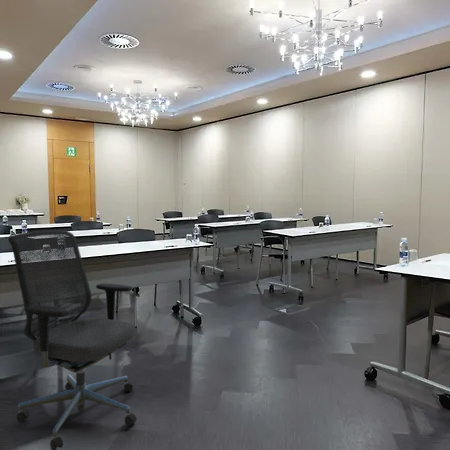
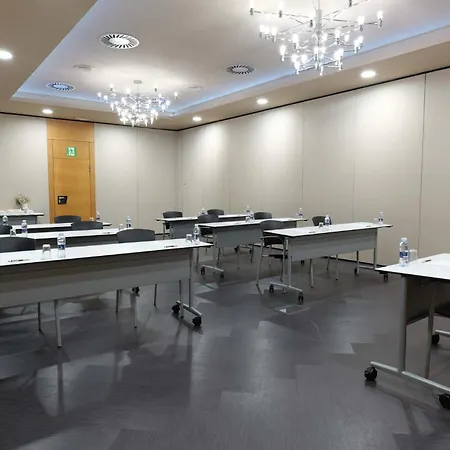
- office chair [7,229,138,450]
